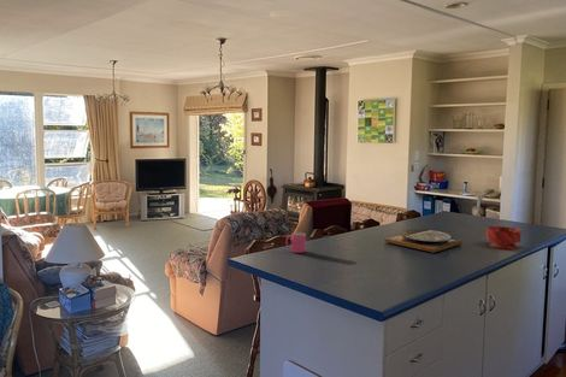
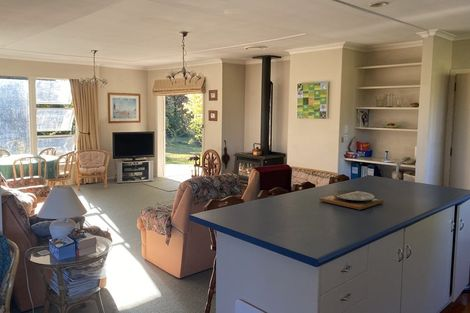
- mug [285,231,307,254]
- bowl [485,225,523,251]
